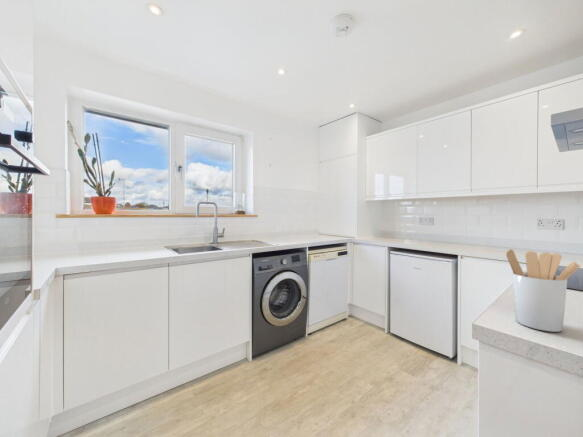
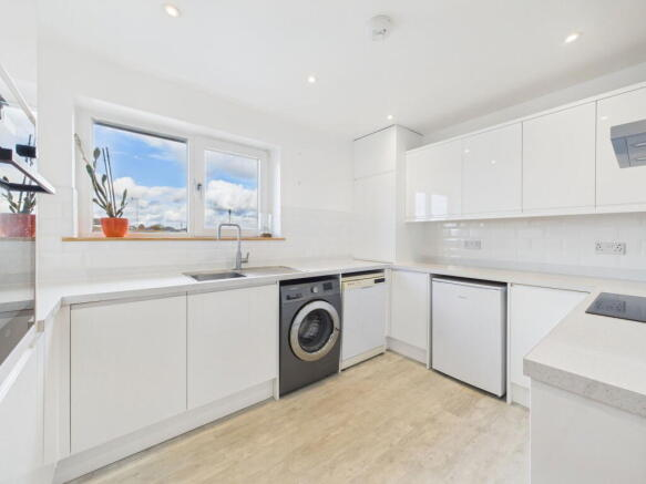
- utensil holder [505,248,581,333]
